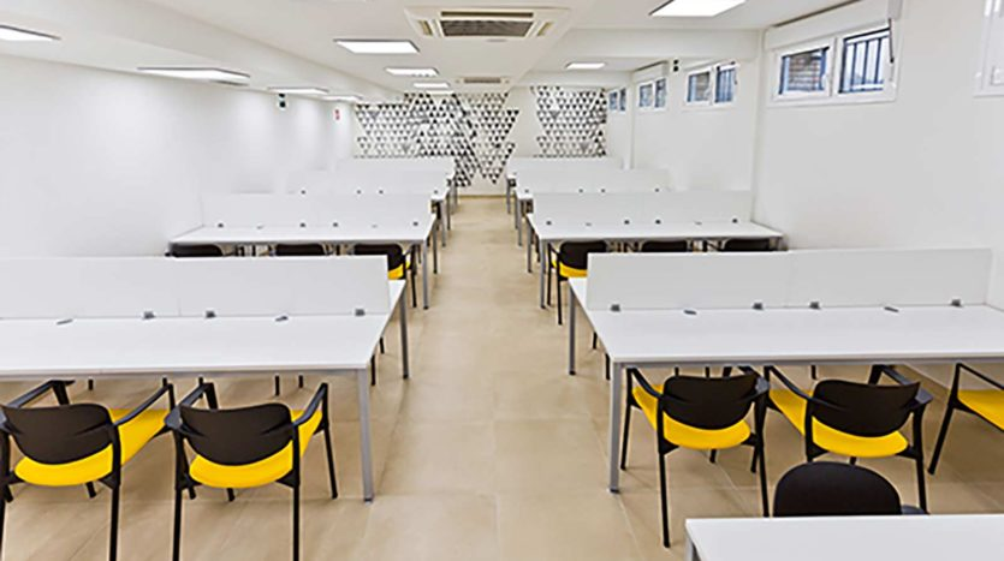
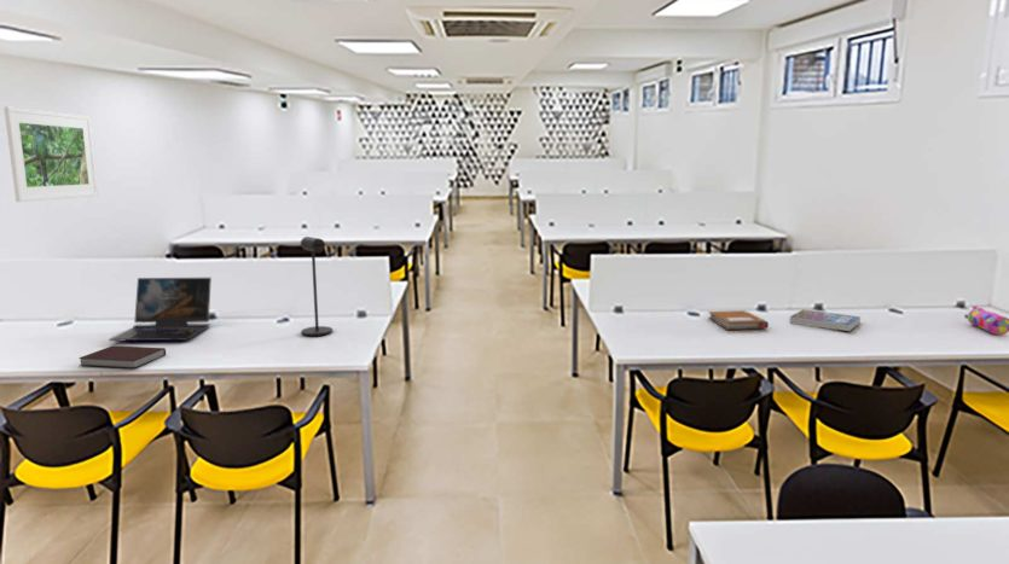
+ notebook [707,309,770,331]
+ pencil case [963,304,1009,336]
+ desk lamp [300,236,334,337]
+ notebook [77,344,167,370]
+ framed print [2,105,99,203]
+ book [788,308,862,332]
+ laptop [108,277,213,343]
